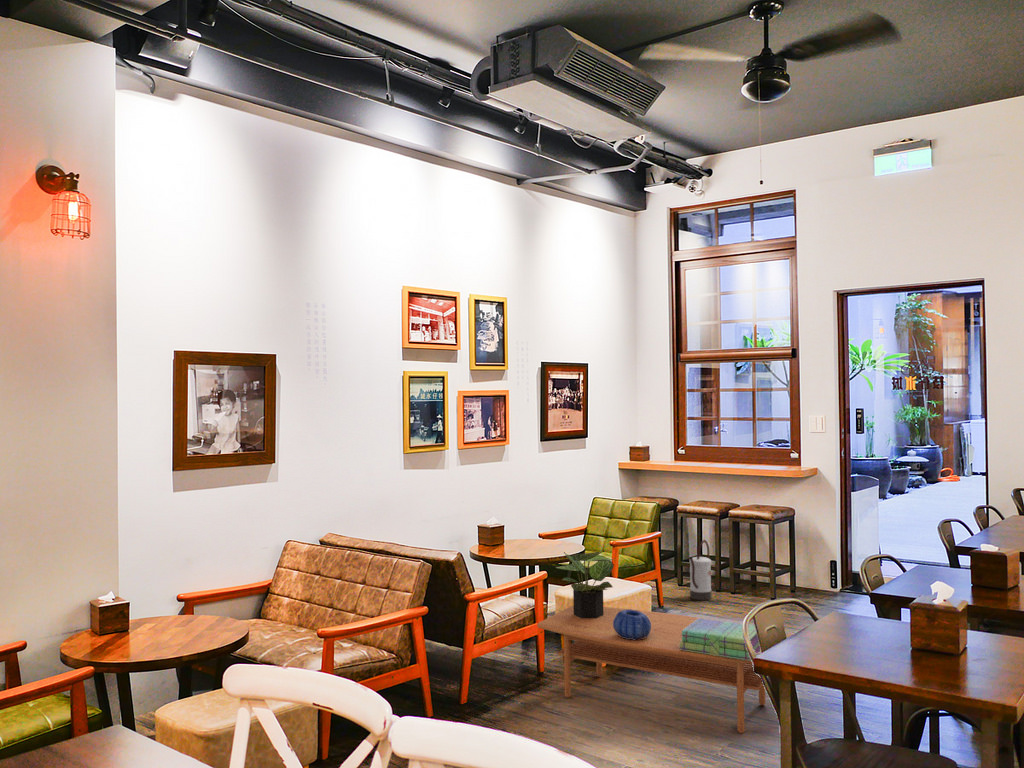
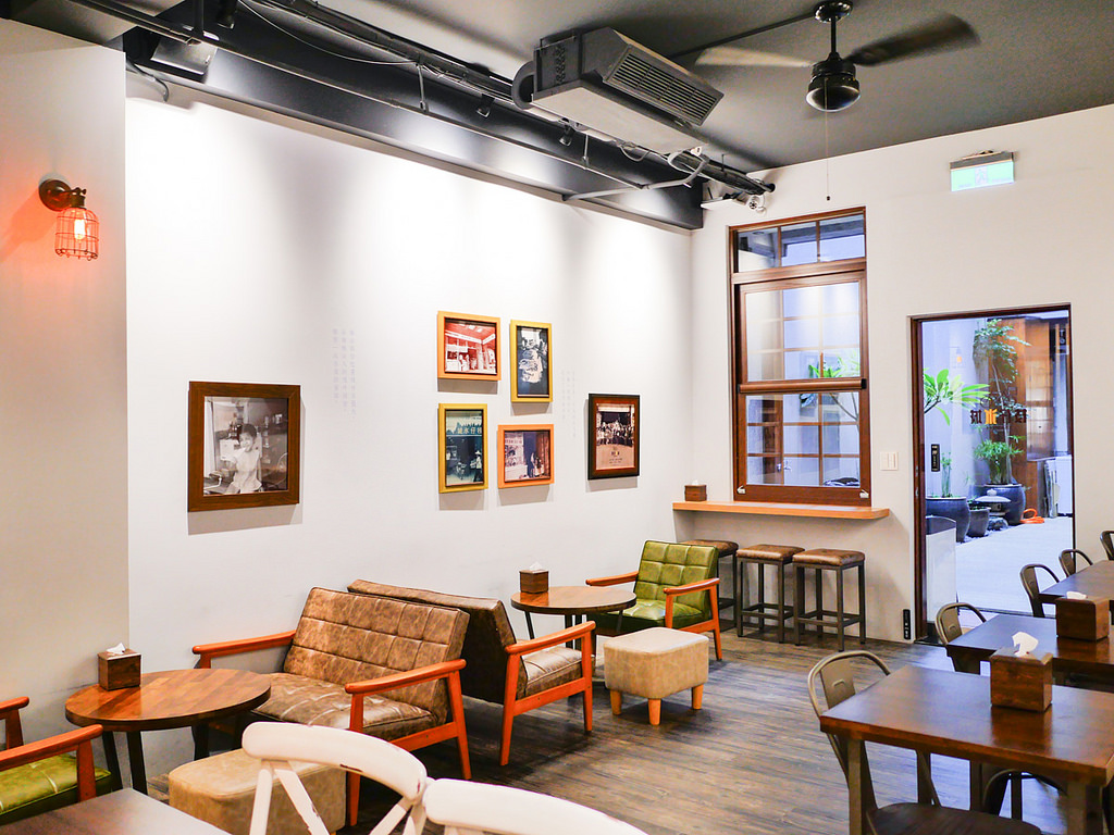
- potted plant [554,550,615,618]
- coffee table [536,605,792,734]
- watering can [689,539,713,601]
- stack of books [679,617,761,661]
- decorative bowl [613,608,651,640]
